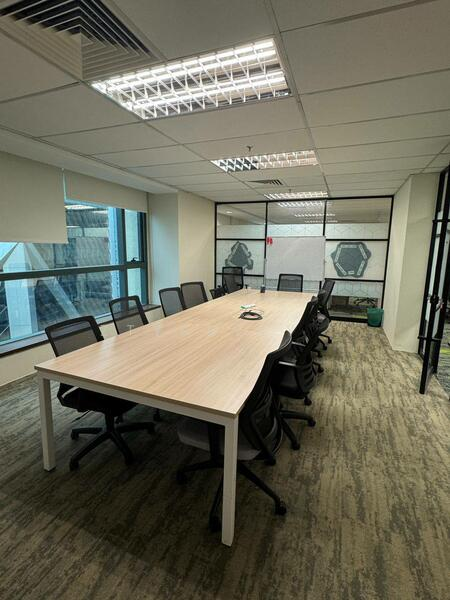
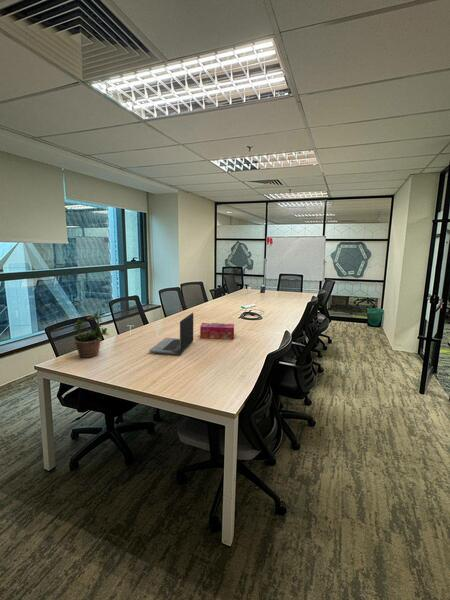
+ potted plant [72,309,110,359]
+ tissue box [199,322,235,340]
+ laptop computer [148,312,194,356]
